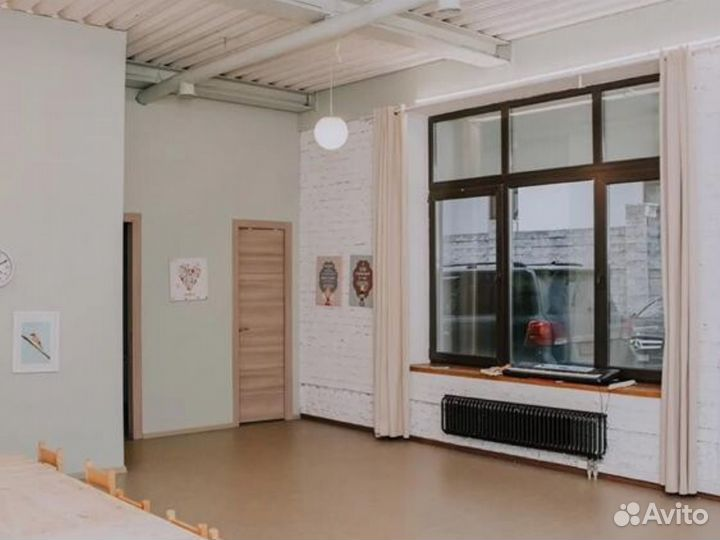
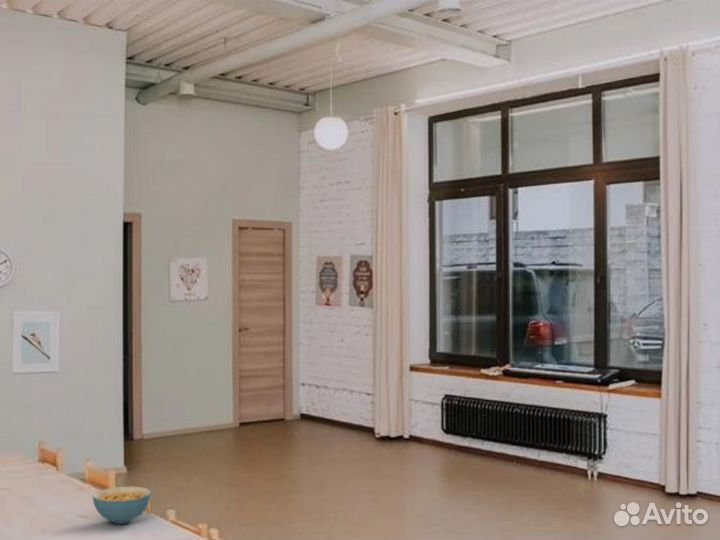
+ cereal bowl [92,486,153,525]
